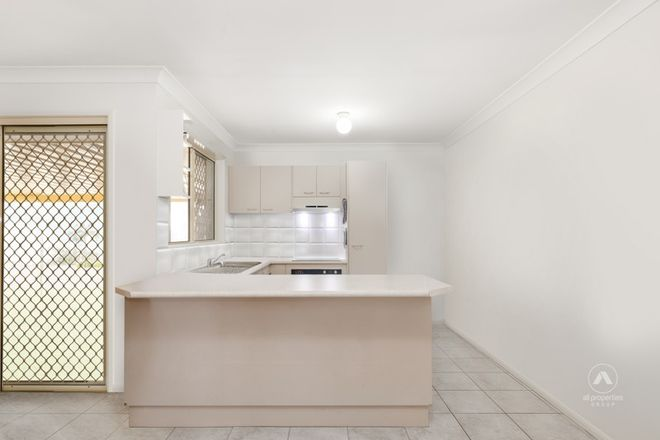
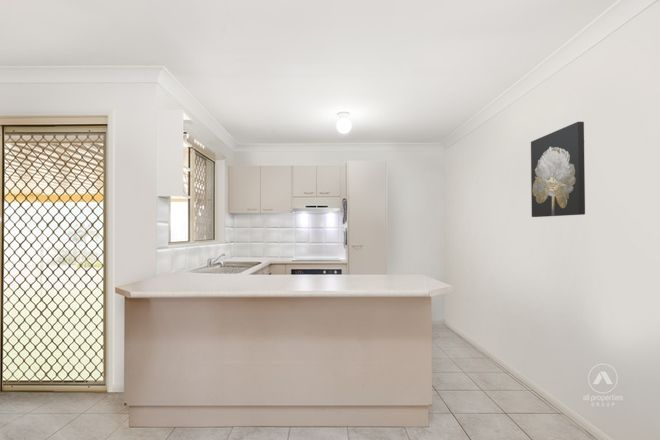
+ wall art [530,121,586,218]
